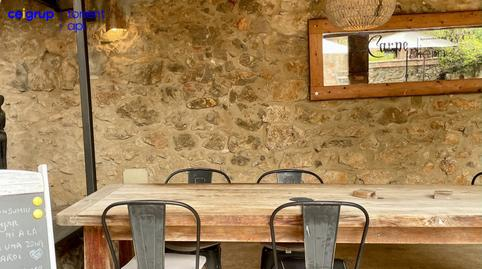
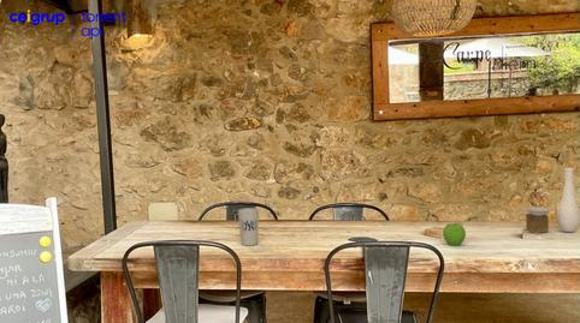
+ vase [525,166,580,233]
+ cup [237,207,260,246]
+ fruit [442,221,467,247]
